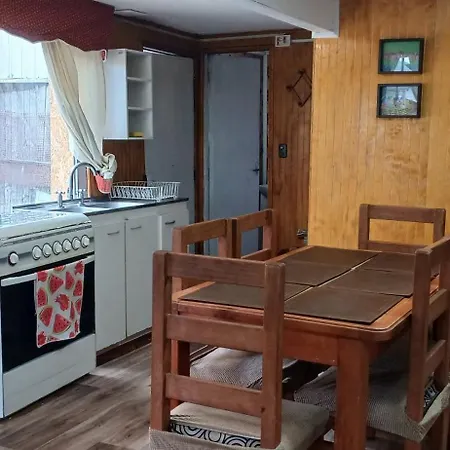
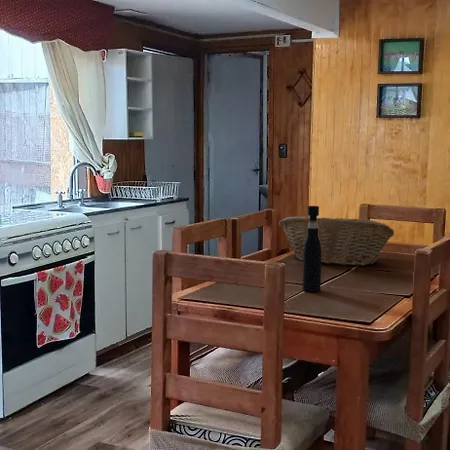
+ fruit basket [278,215,395,267]
+ pepper grinder [302,205,322,293]
